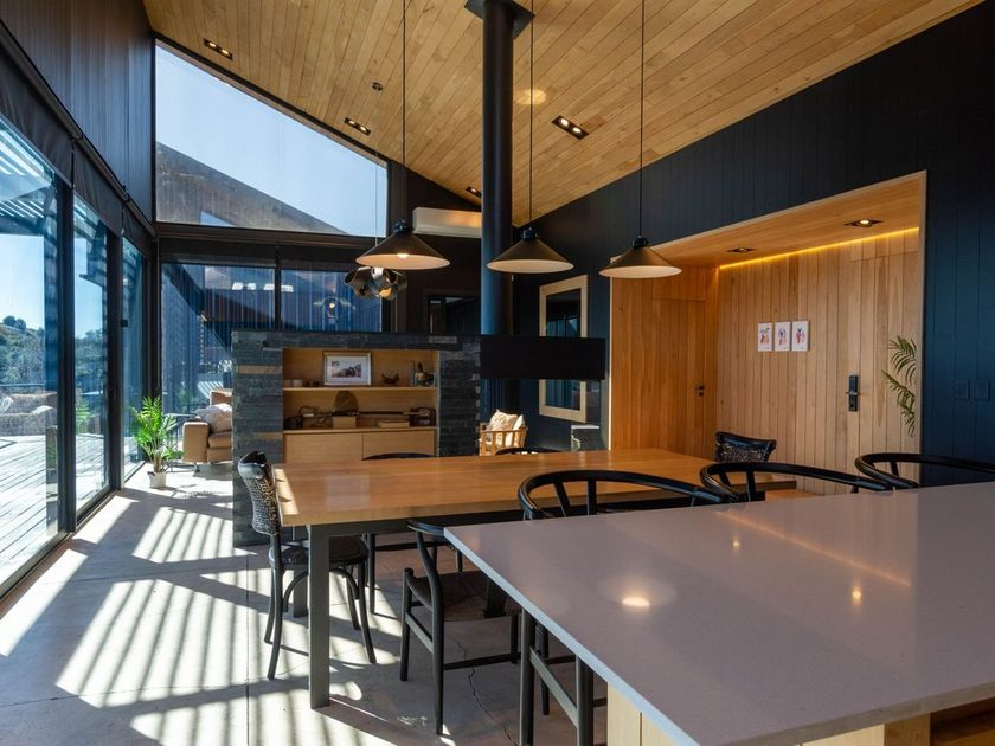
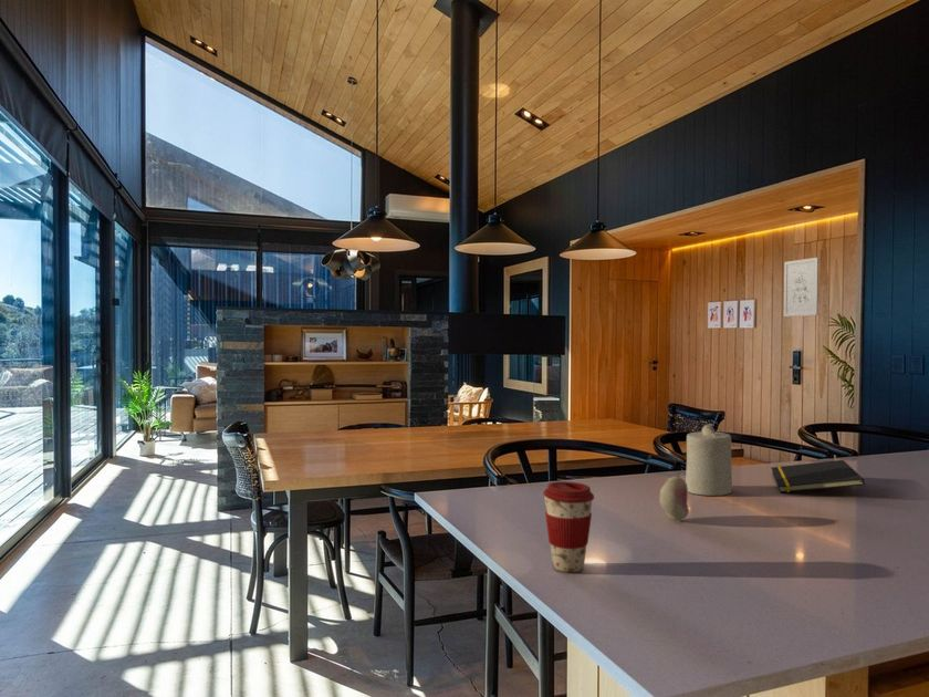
+ candle [685,423,733,497]
+ notepad [771,459,866,493]
+ wall art [783,257,820,318]
+ fruit [659,475,690,521]
+ coffee cup [542,480,595,573]
